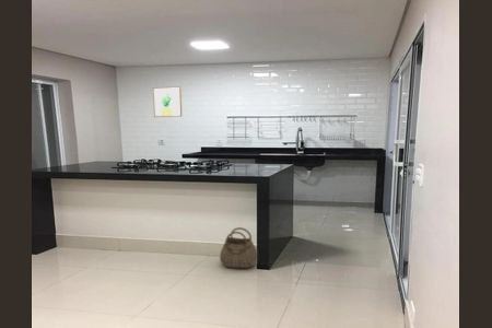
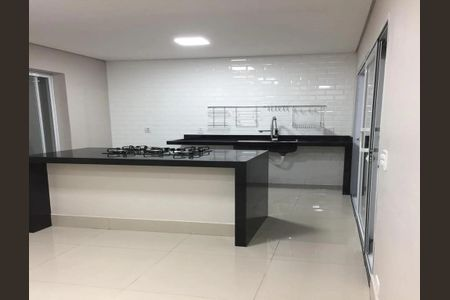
- wall art [152,85,183,118]
- basket [219,226,258,269]
